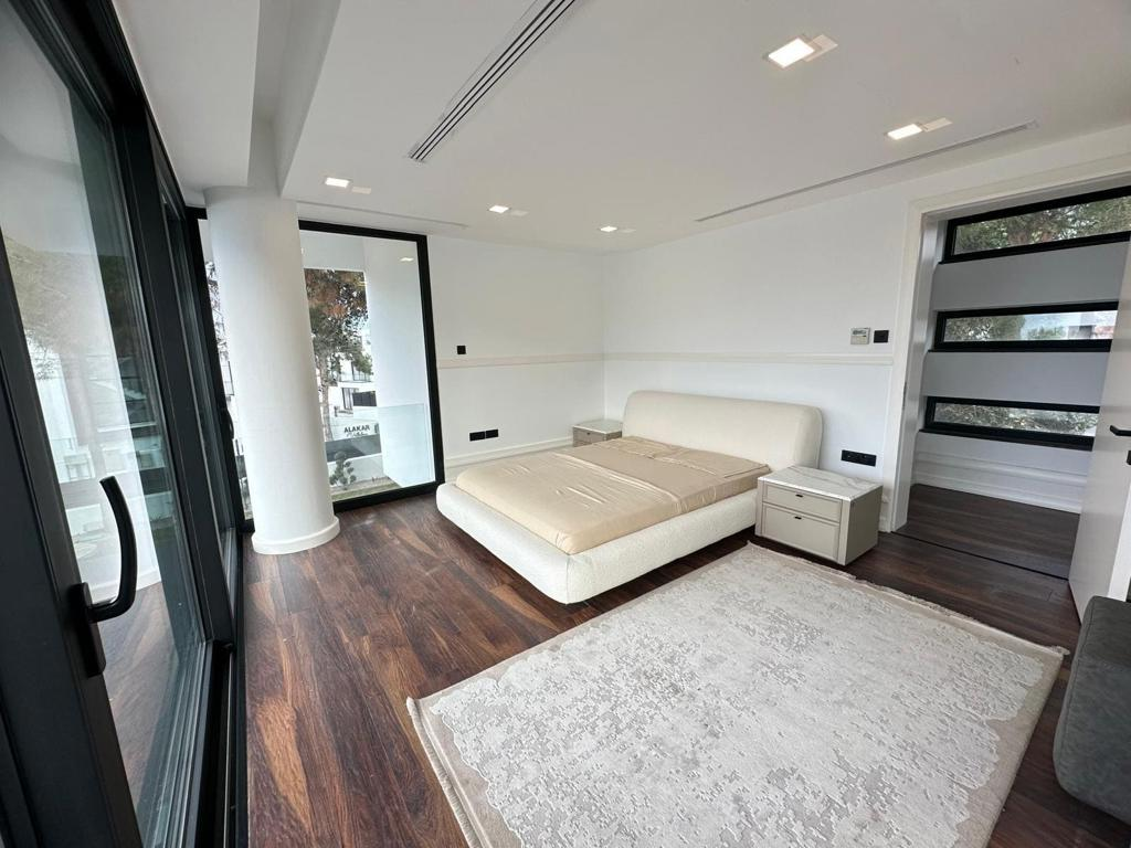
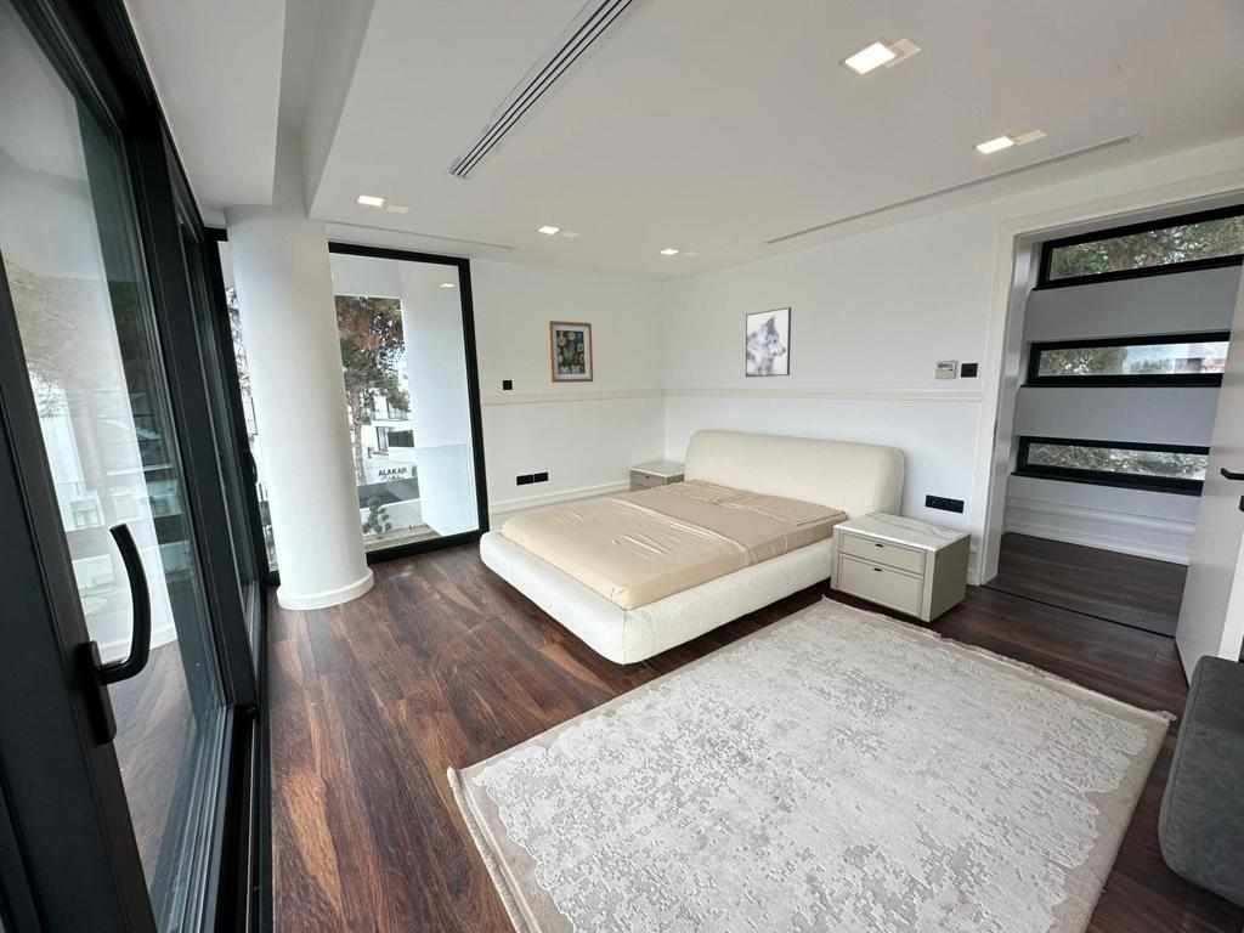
+ wall art [547,320,594,384]
+ wall art [745,306,792,378]
